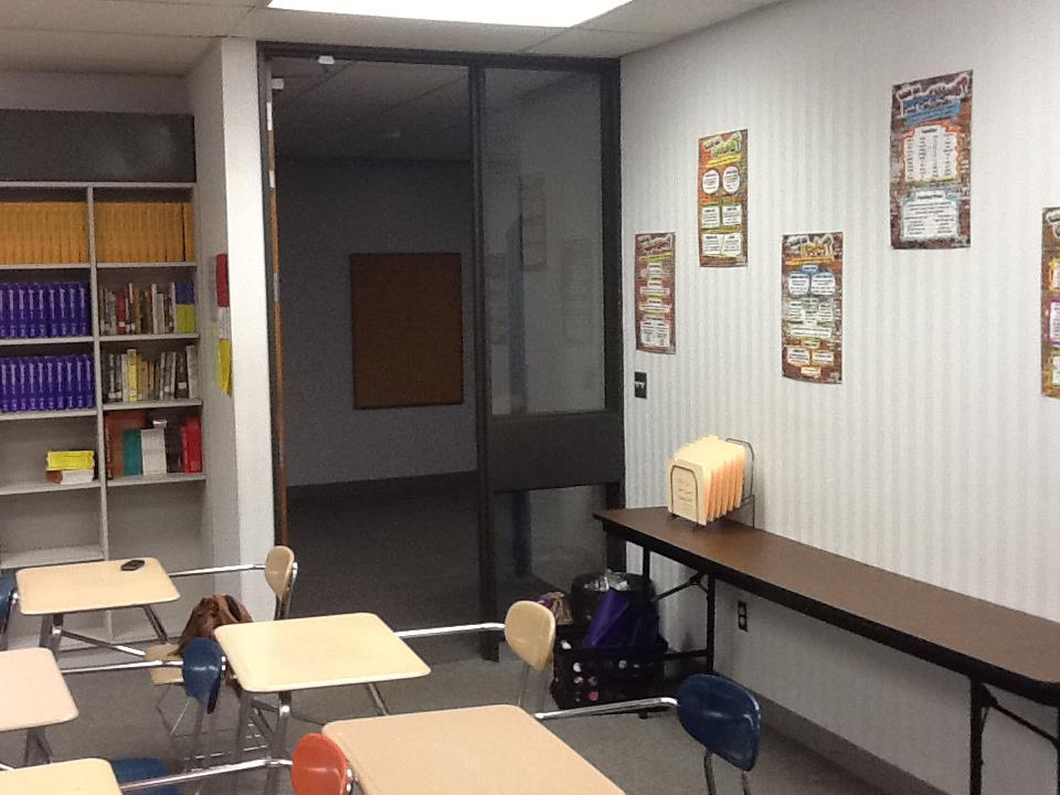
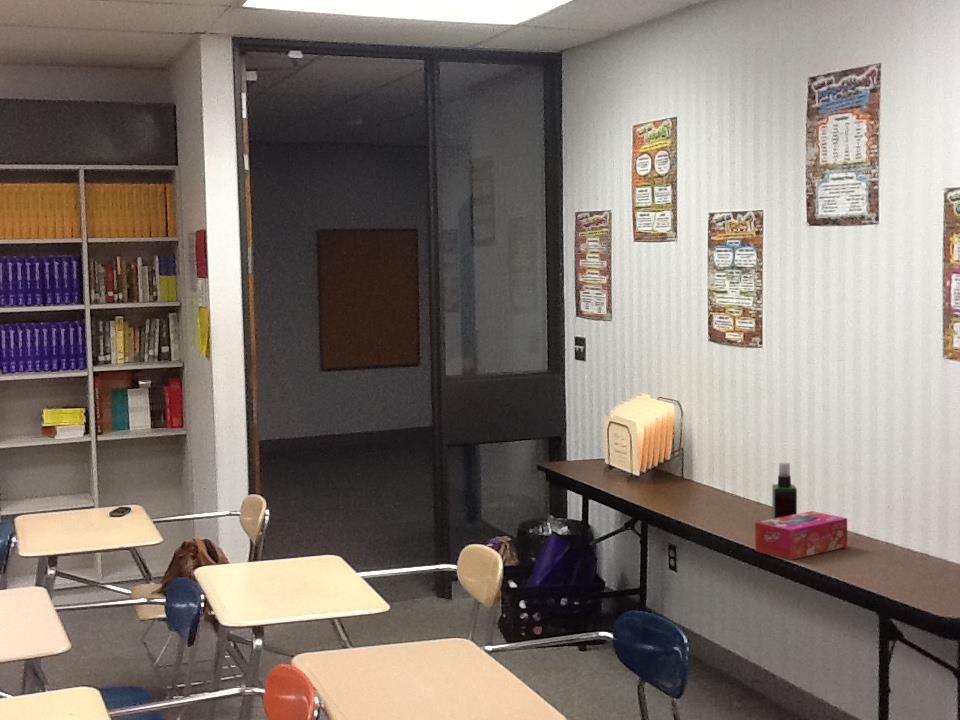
+ tissue box [754,510,848,561]
+ spray bottle [771,461,798,519]
